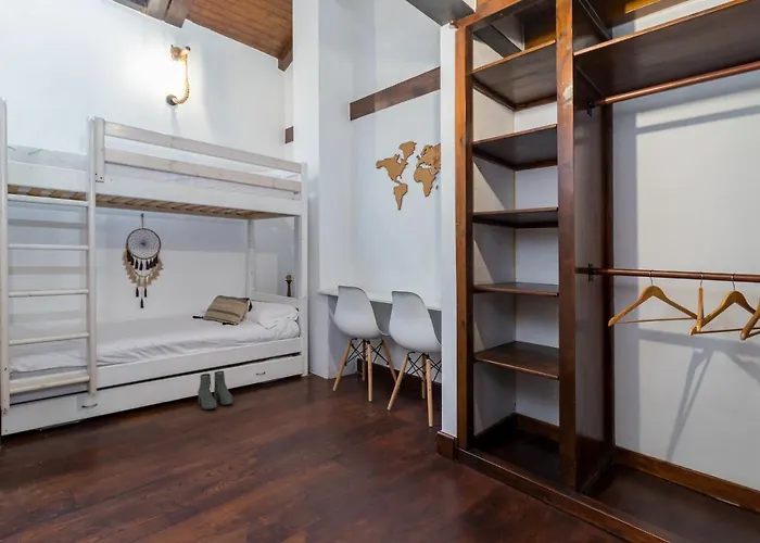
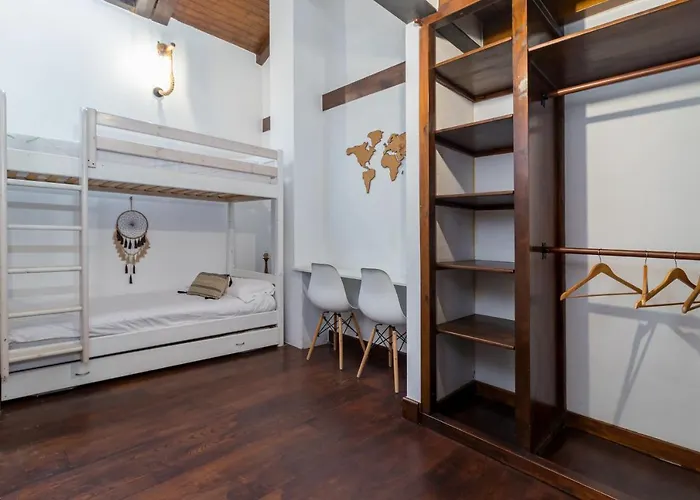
- boots [197,370,233,411]
